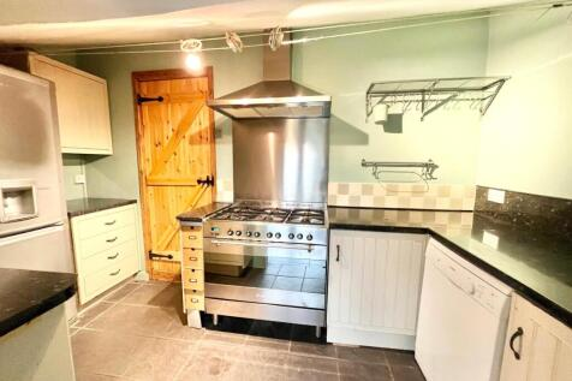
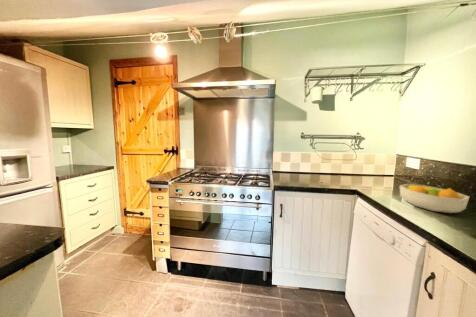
+ fruit bowl [399,183,470,214]
